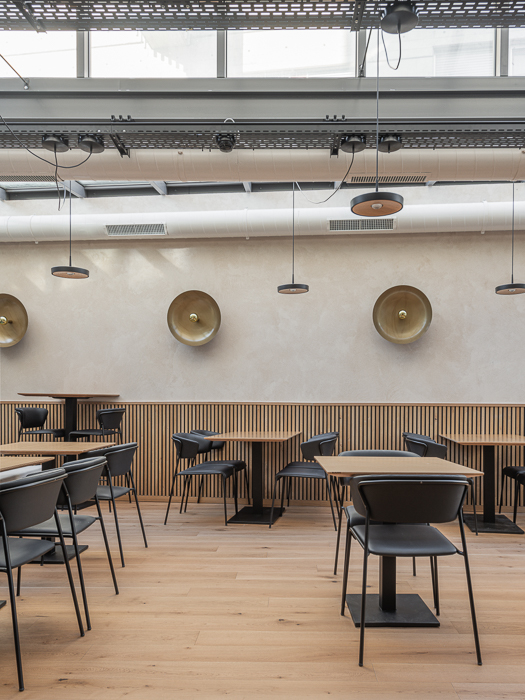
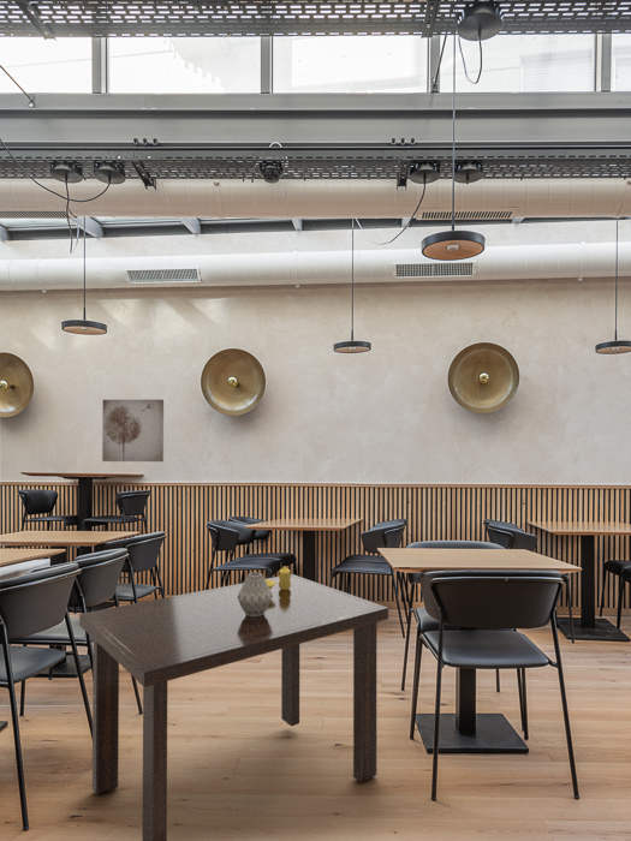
+ condiment set [266,565,291,590]
+ vase [237,572,273,618]
+ dining table [78,573,389,841]
+ wall art [101,399,165,463]
